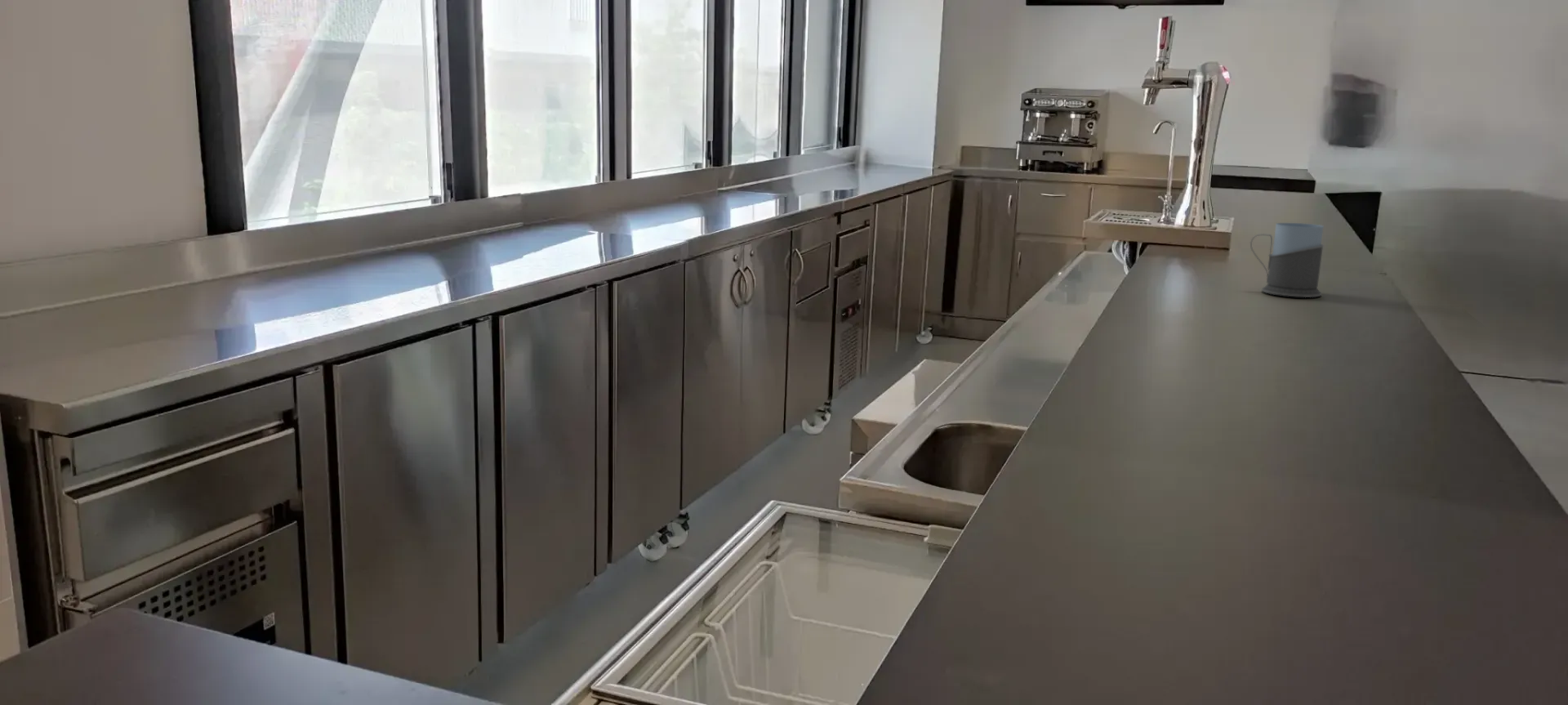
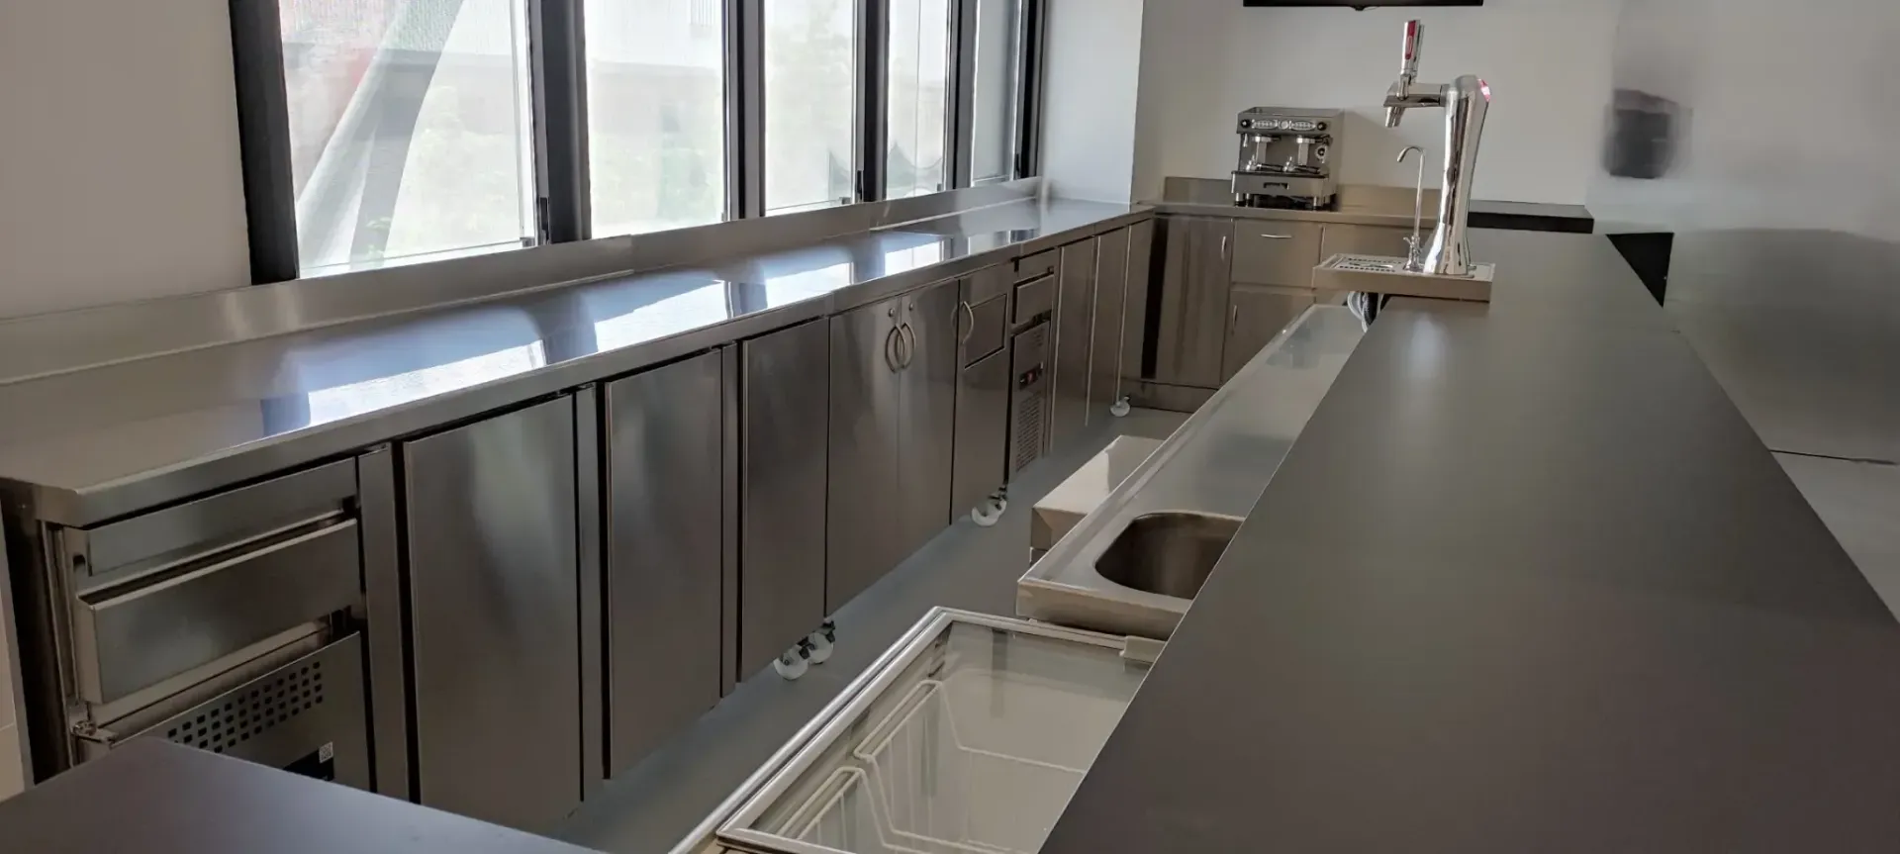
- mug [1250,222,1325,298]
